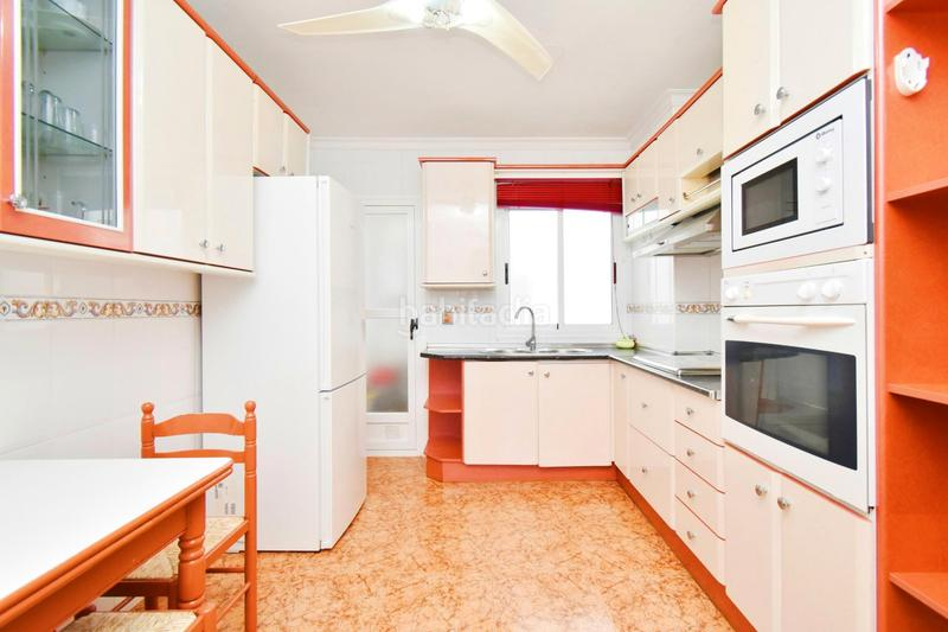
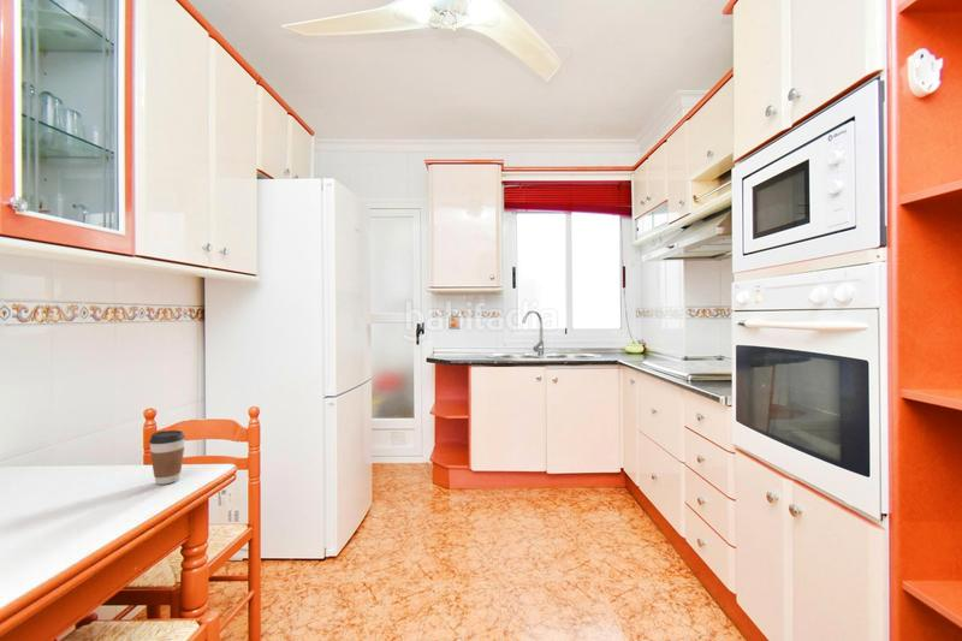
+ coffee cup [148,429,186,486]
